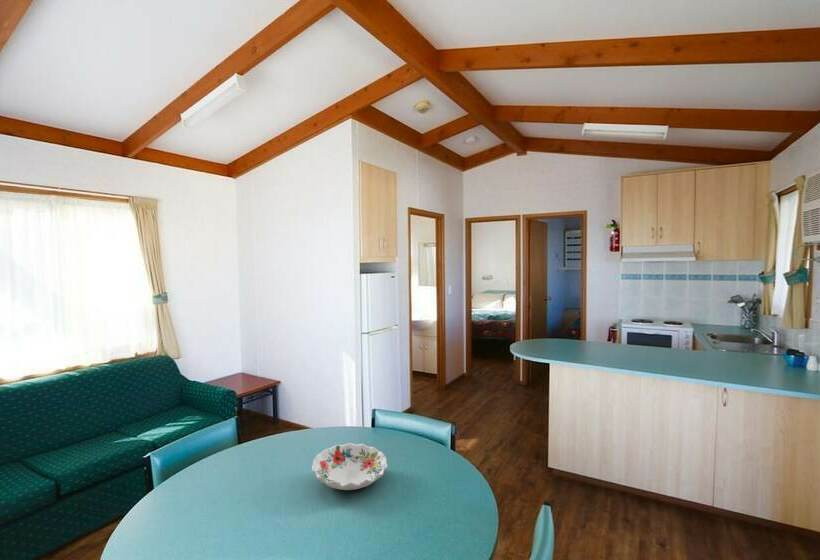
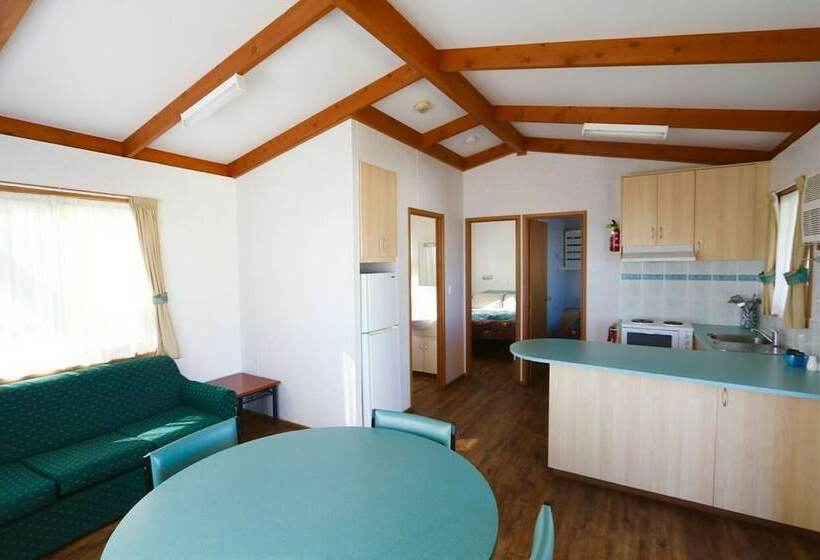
- decorative bowl [311,442,388,491]
